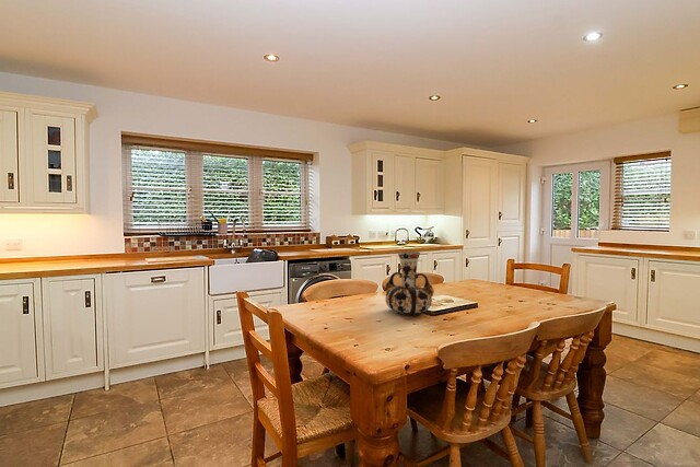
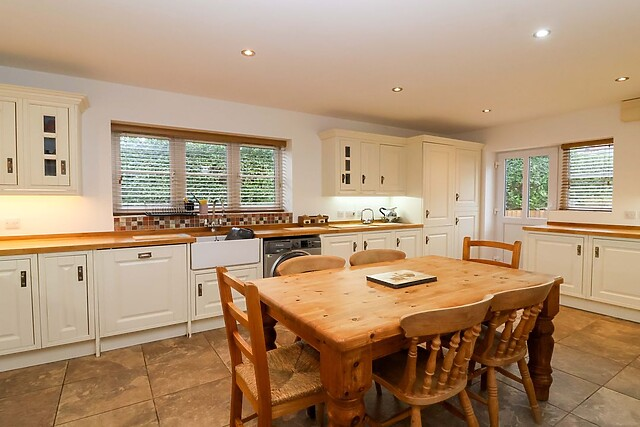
- vase [384,250,435,315]
